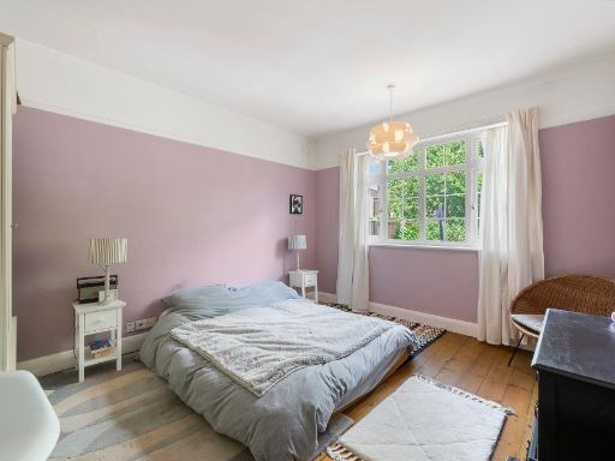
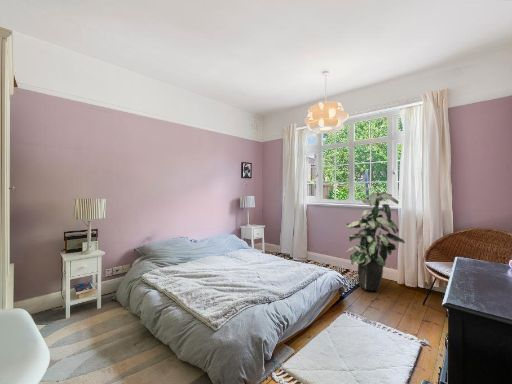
+ indoor plant [345,186,406,292]
